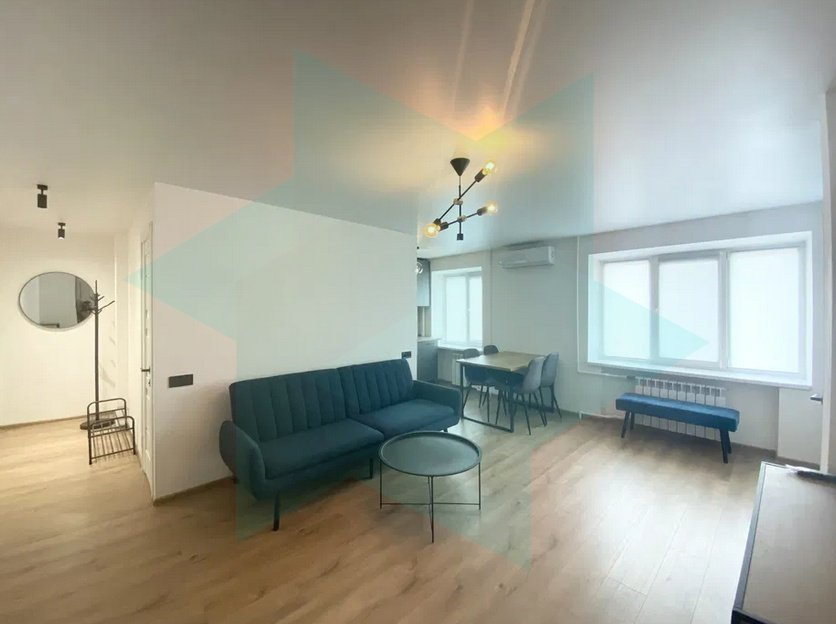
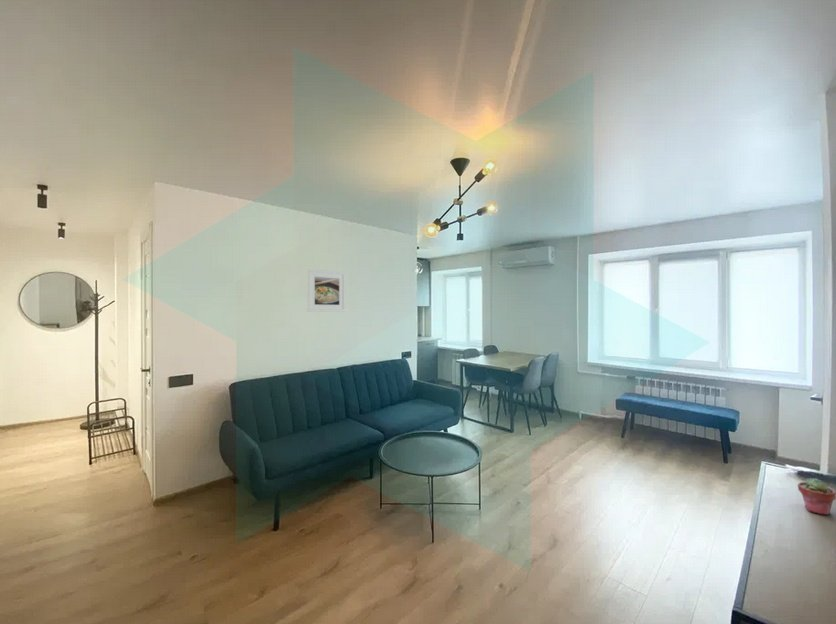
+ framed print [306,268,346,312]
+ potted succulent [797,477,836,516]
